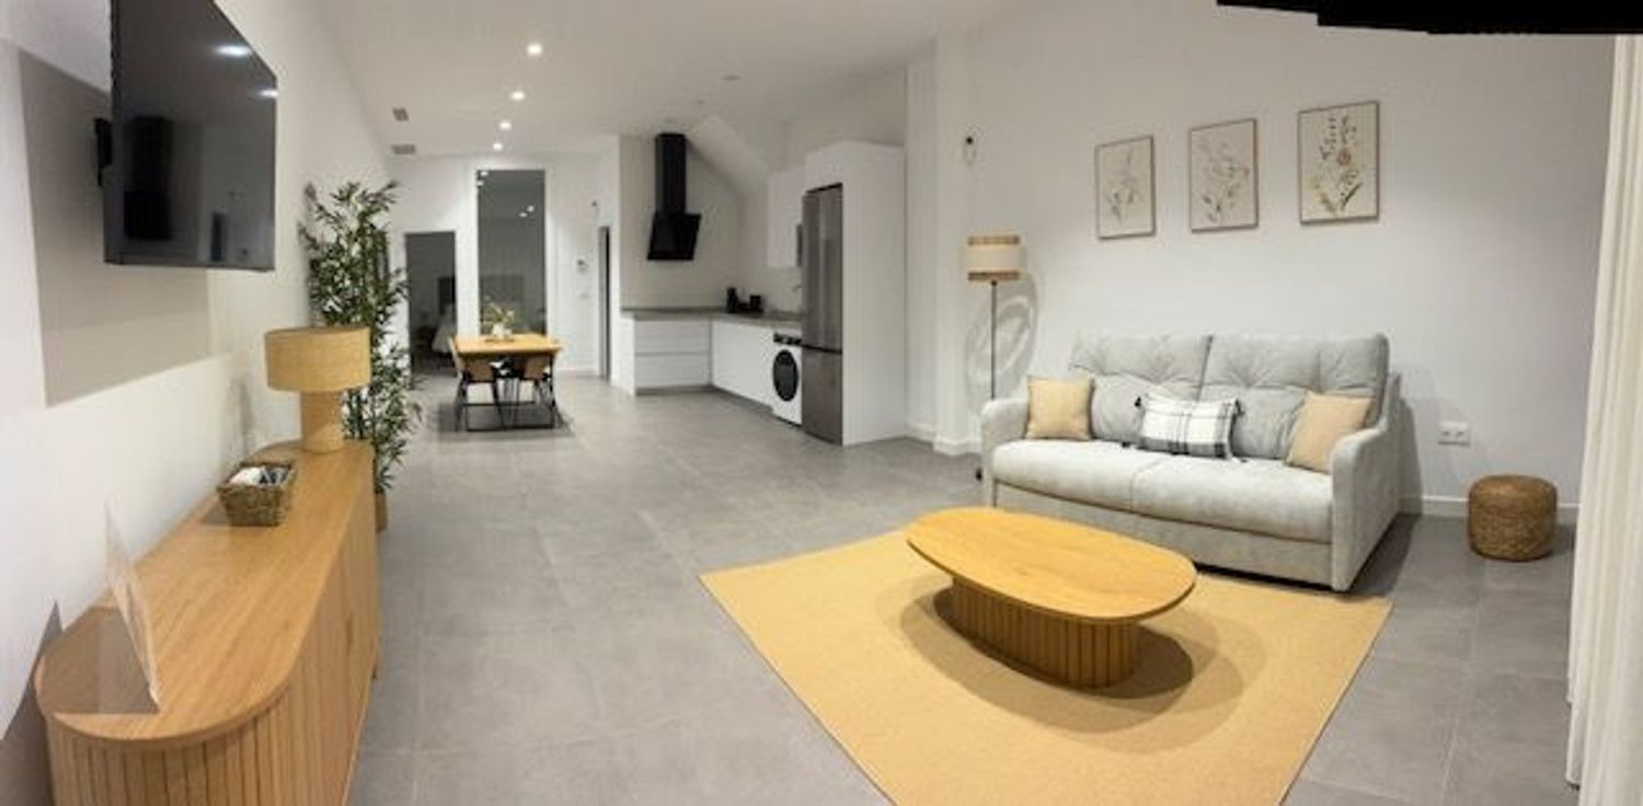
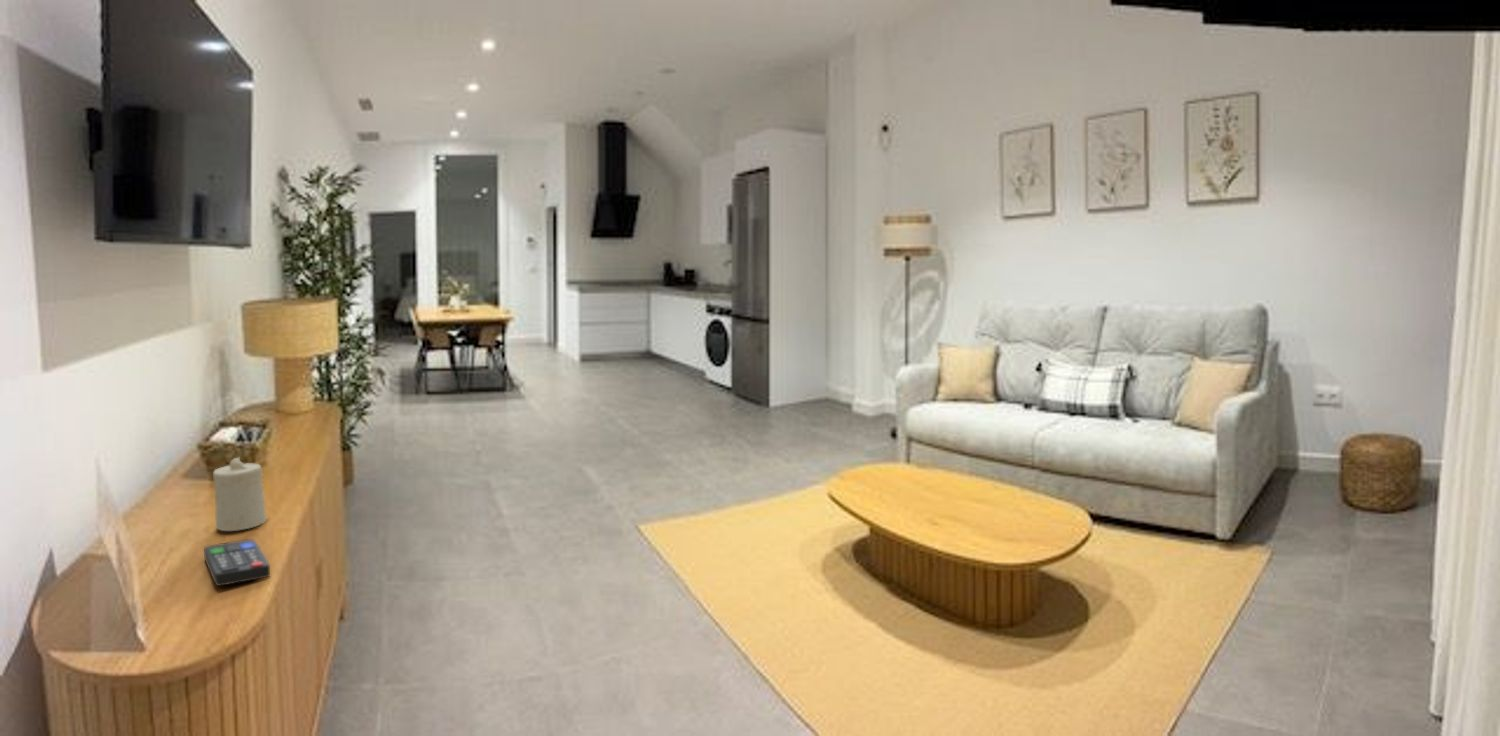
+ remote control [203,538,271,587]
+ candle [212,456,267,532]
